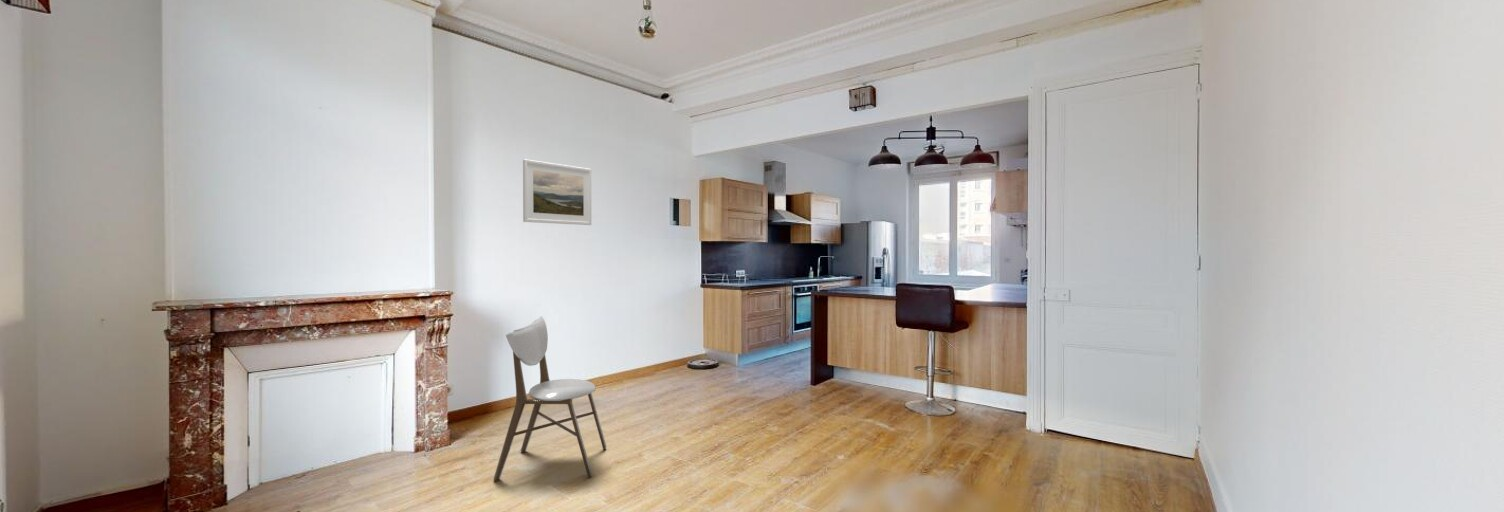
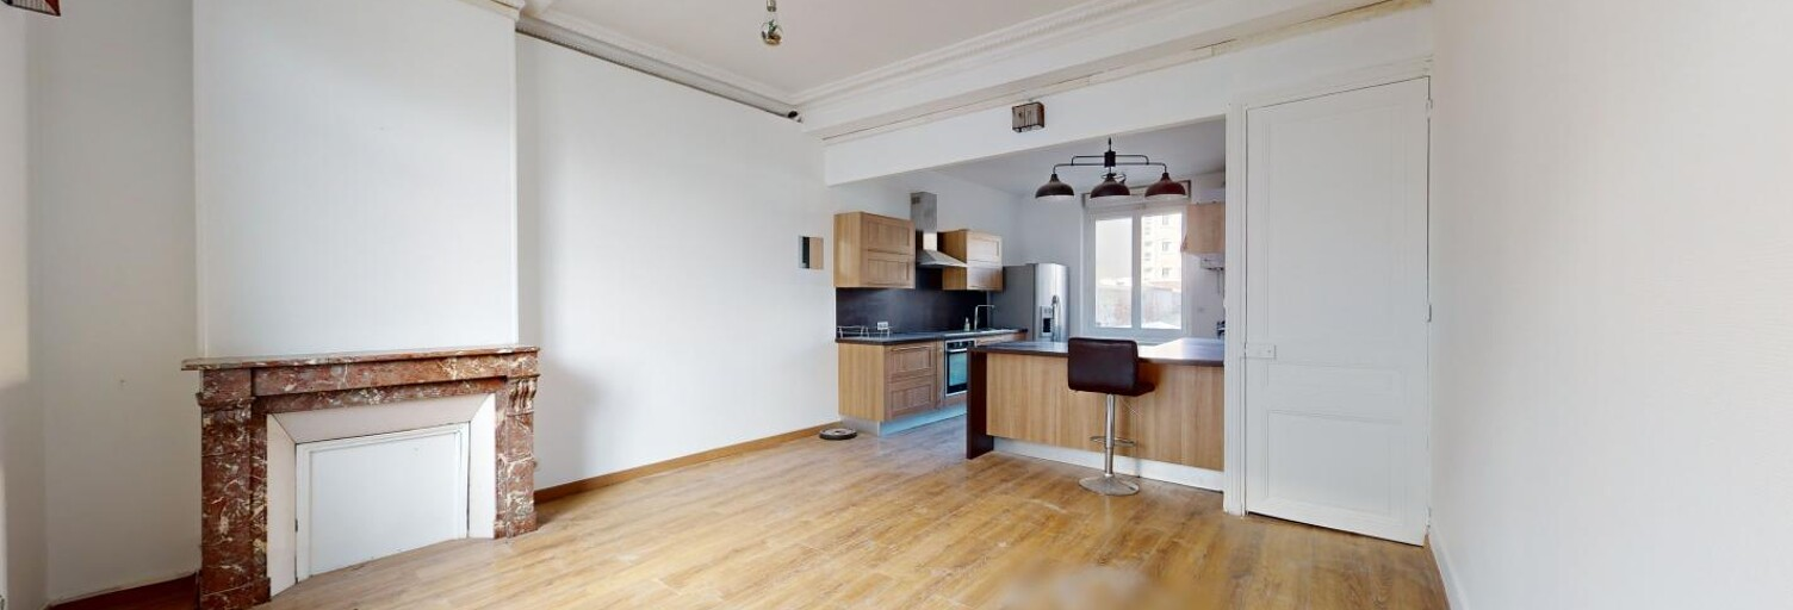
- dining chair [493,315,608,482]
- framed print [522,158,592,226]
